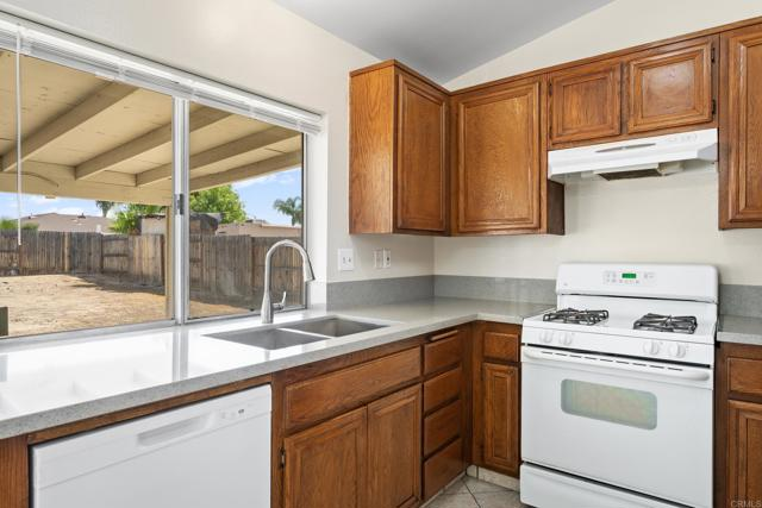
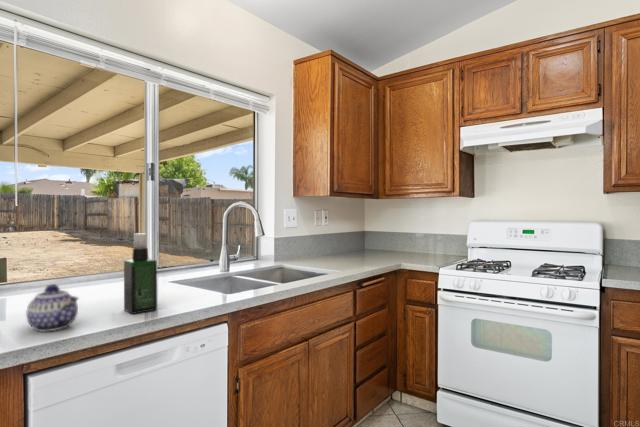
+ spray bottle [123,232,158,315]
+ teapot [25,283,80,333]
